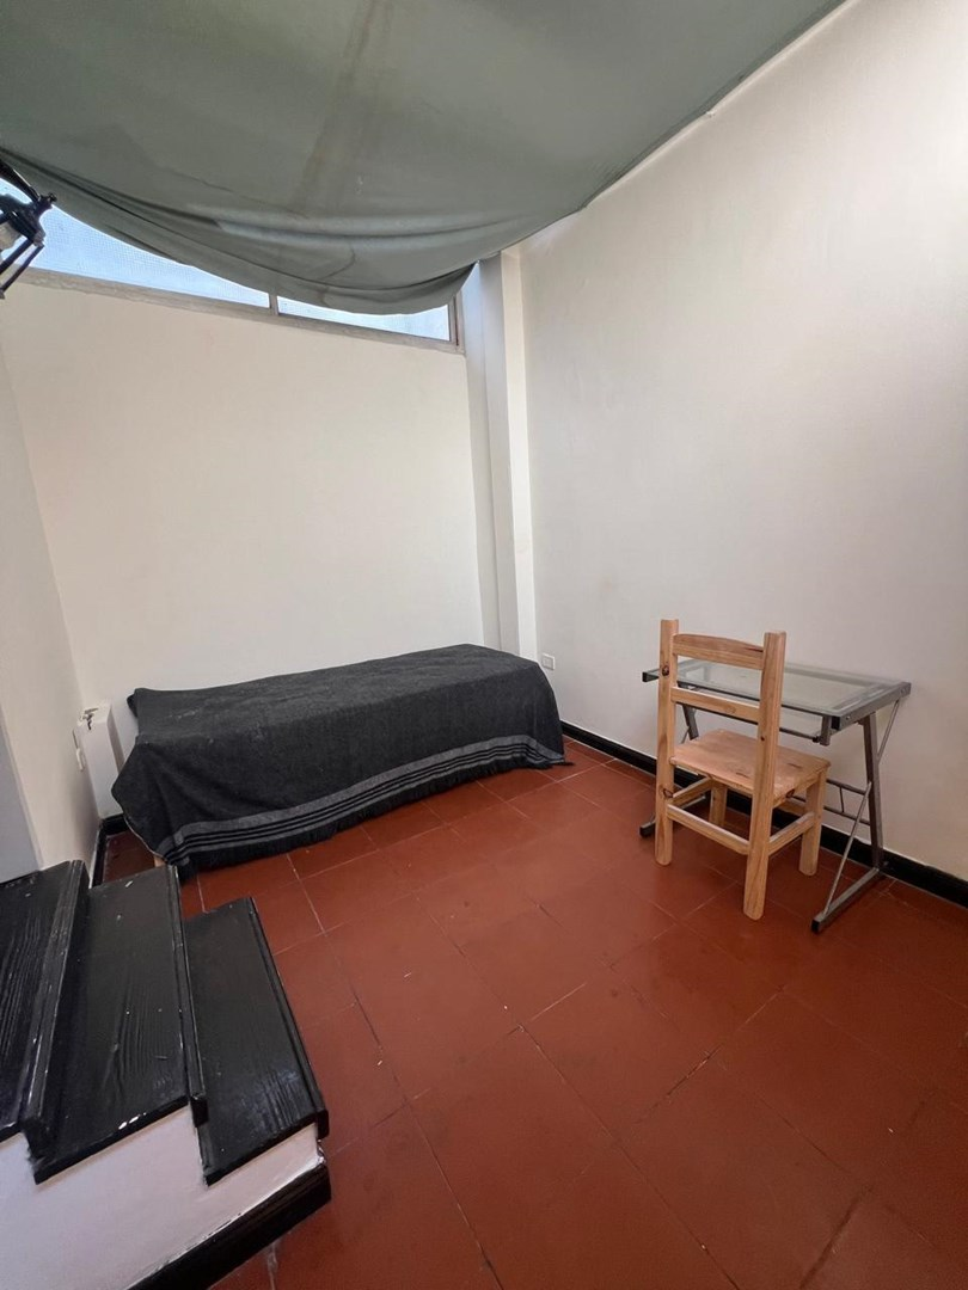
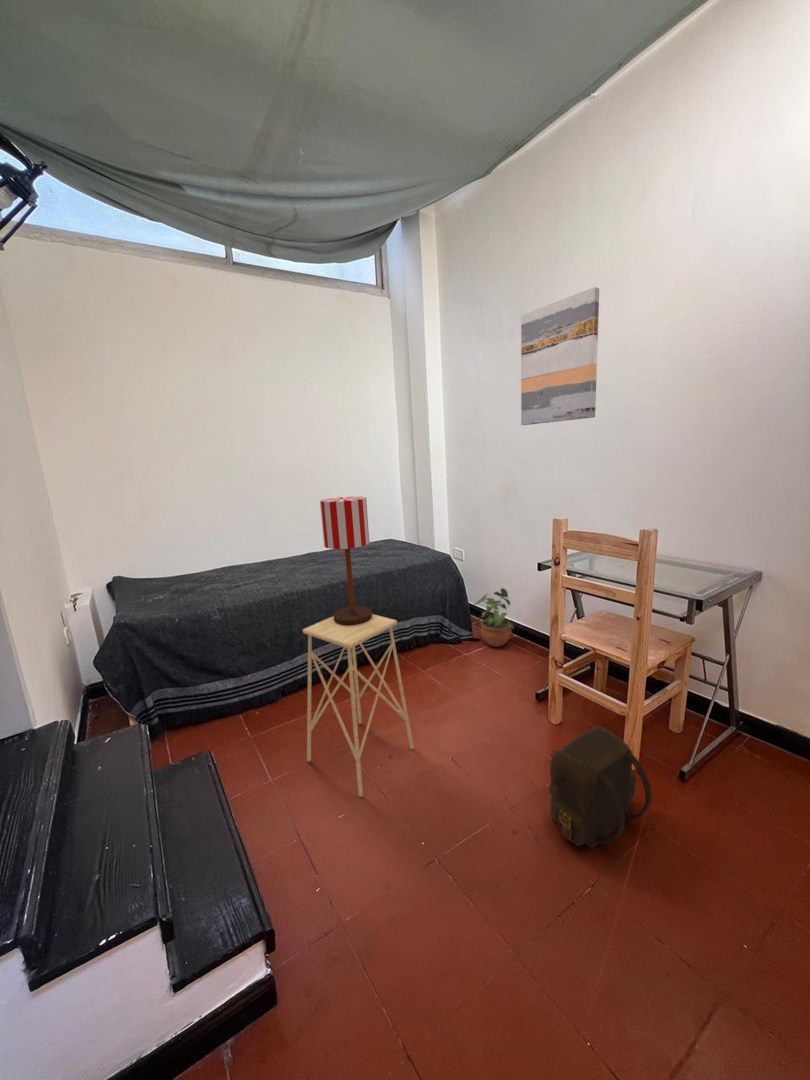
+ potted plant [473,587,515,648]
+ side table [302,613,415,798]
+ backpack [548,725,652,850]
+ table lamp [319,496,373,626]
+ wall art [520,286,600,426]
